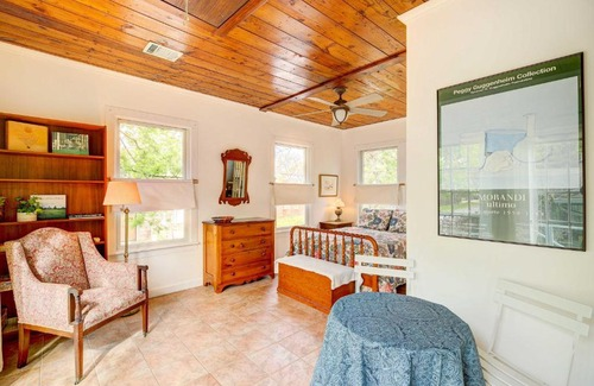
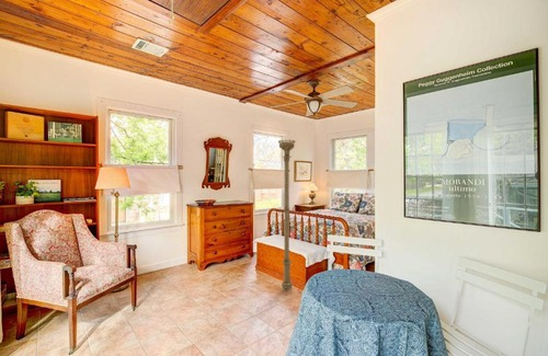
+ floor lamp [277,139,296,291]
